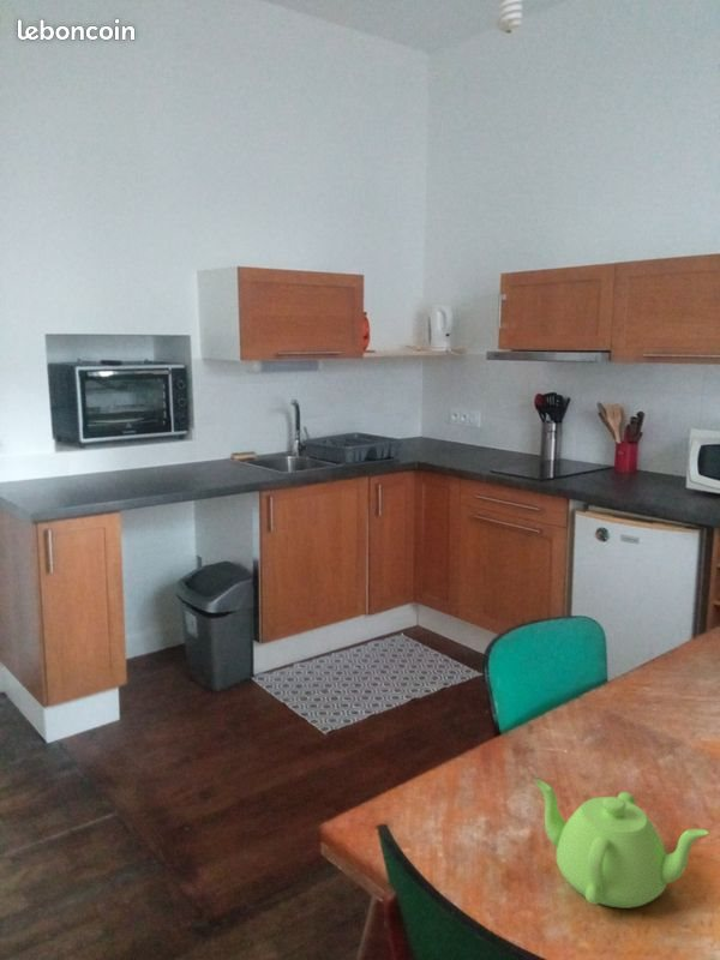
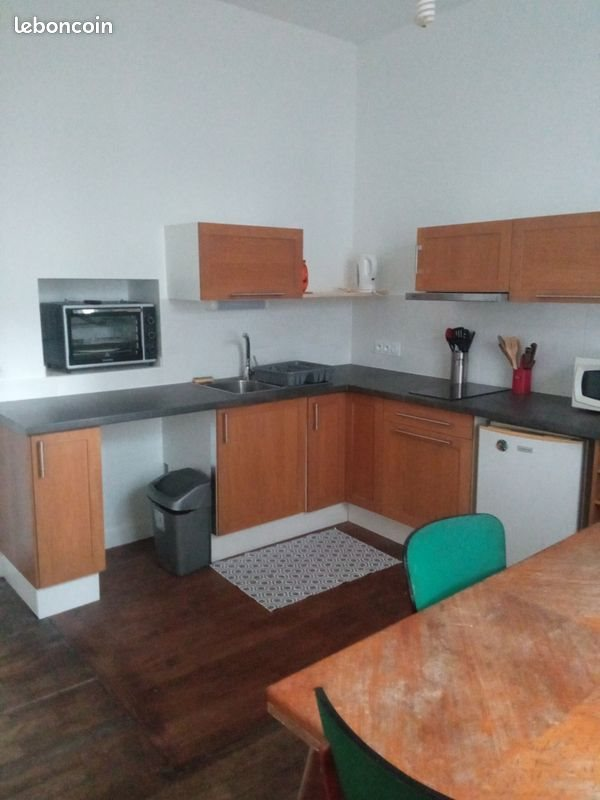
- teapot [534,778,710,910]
